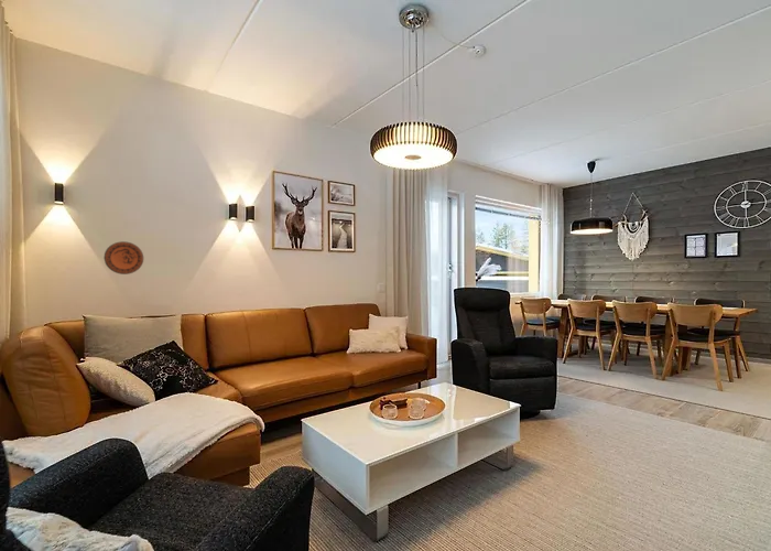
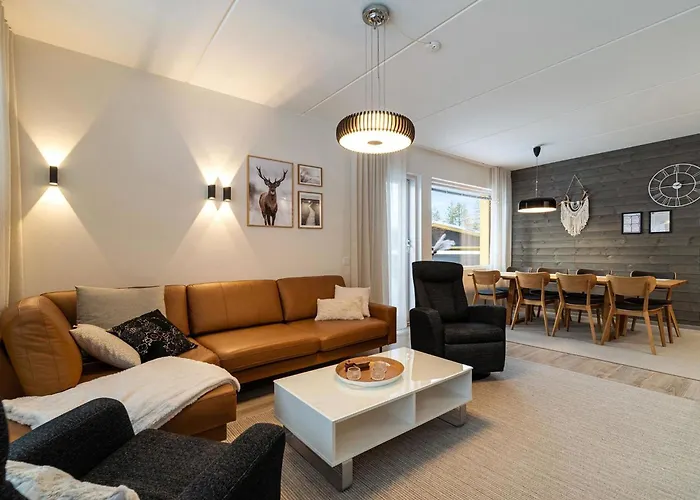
- decorative plate [102,240,144,276]
